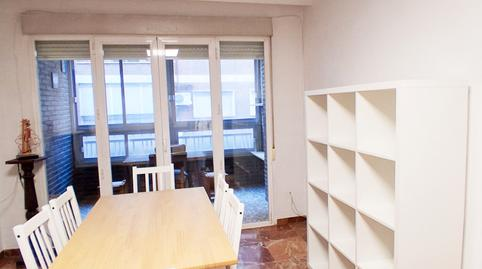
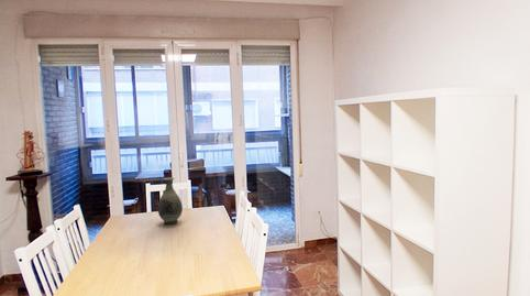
+ vase [157,176,184,226]
